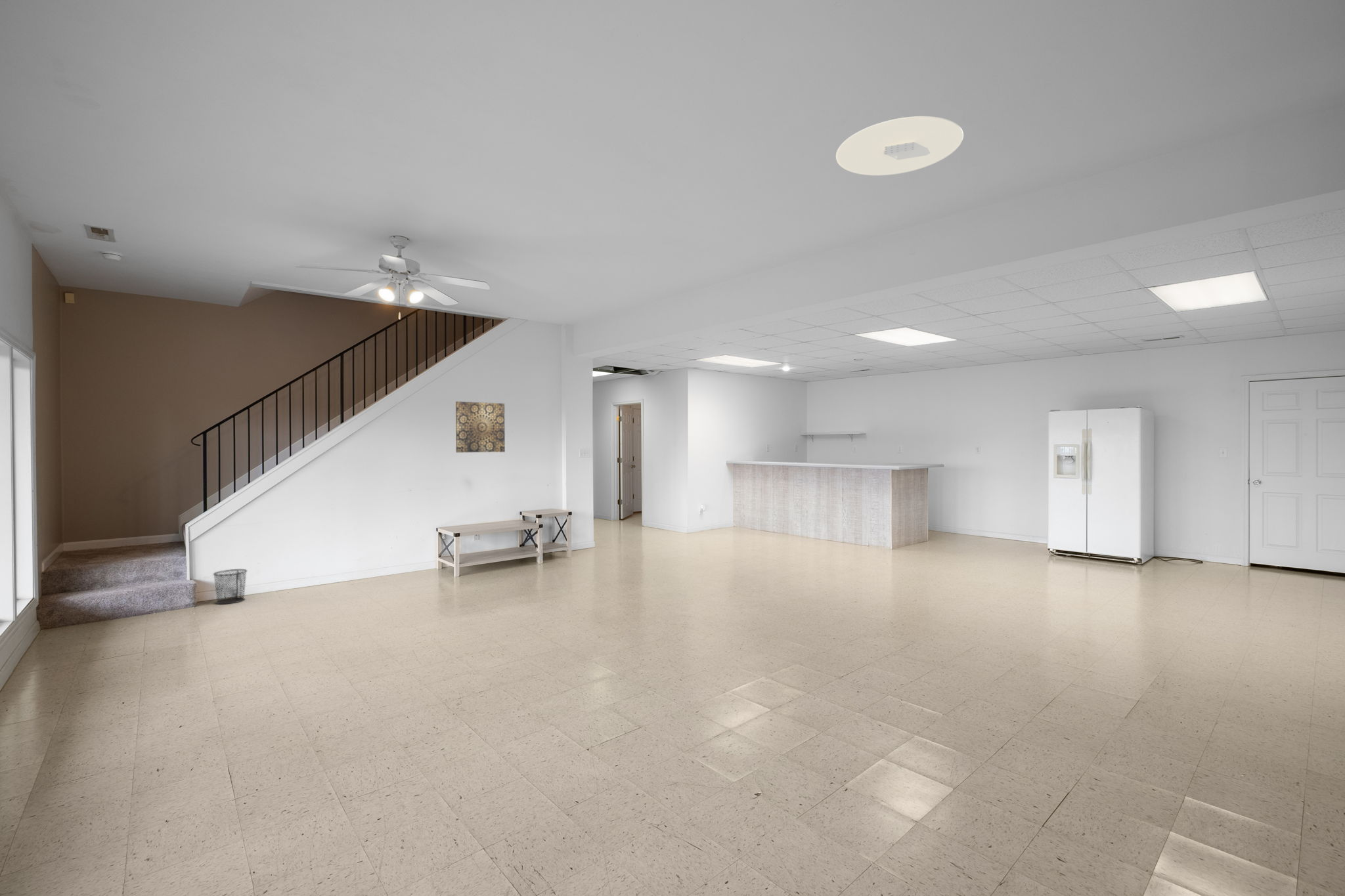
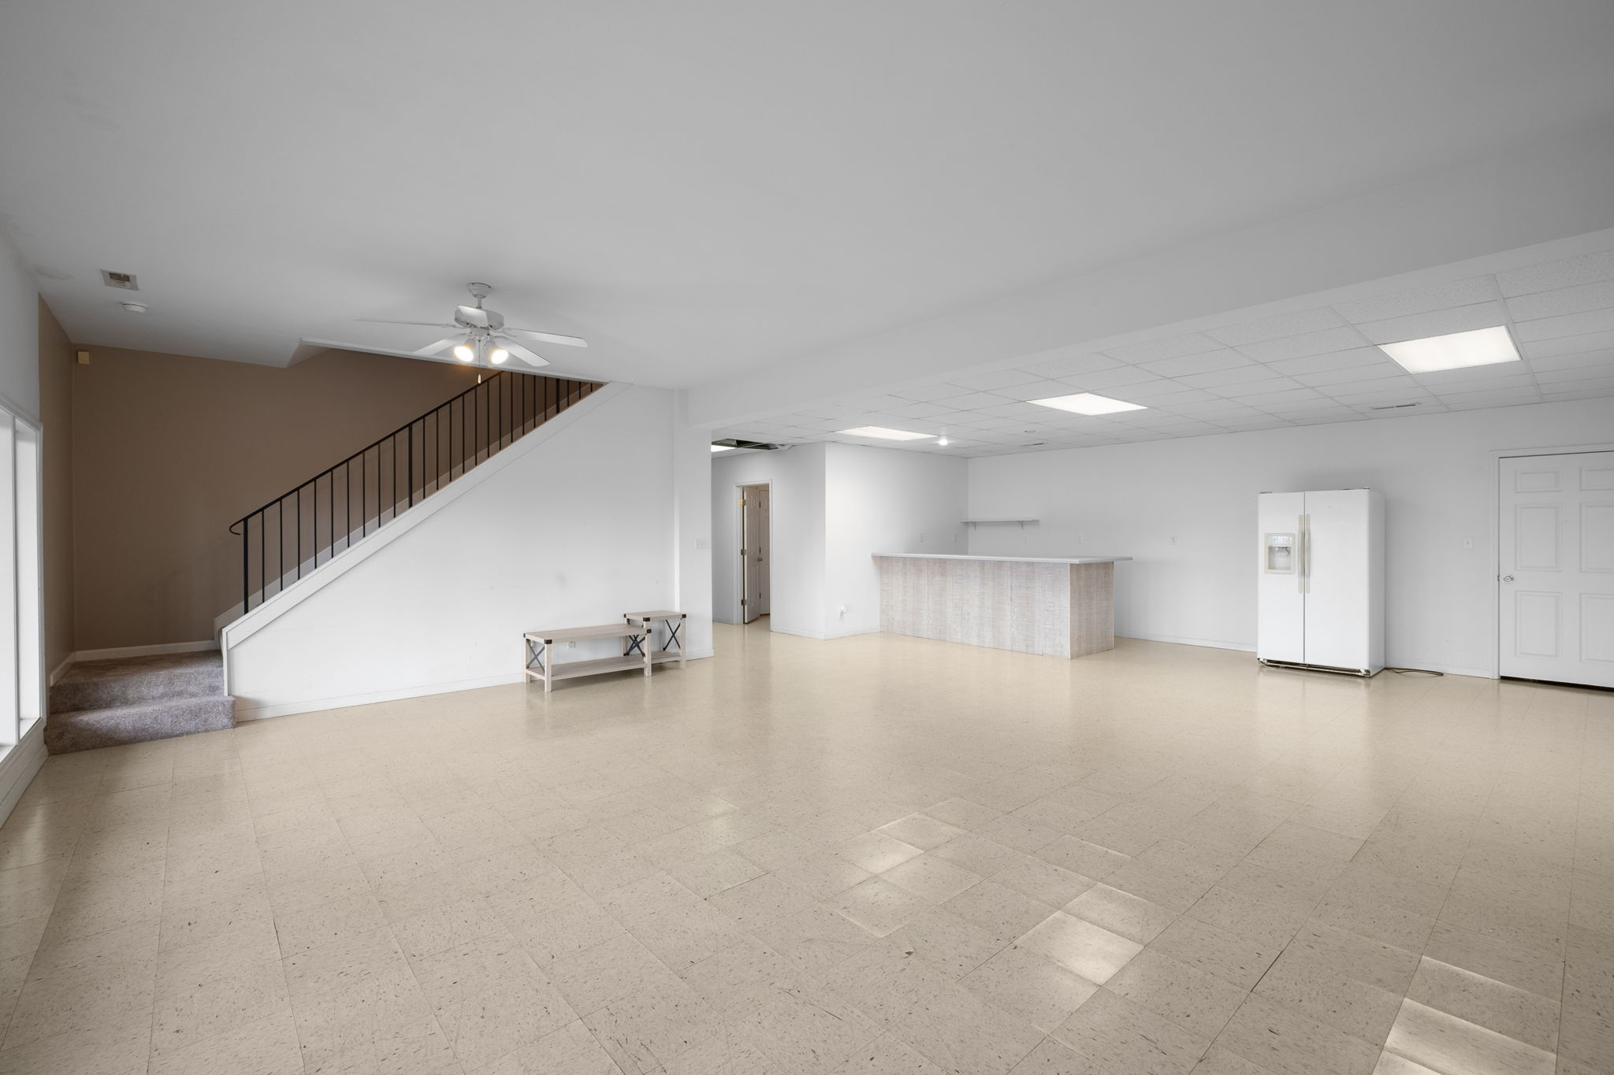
- ceiling light [835,116,964,176]
- wall art [455,401,506,453]
- waste bin [212,568,248,605]
